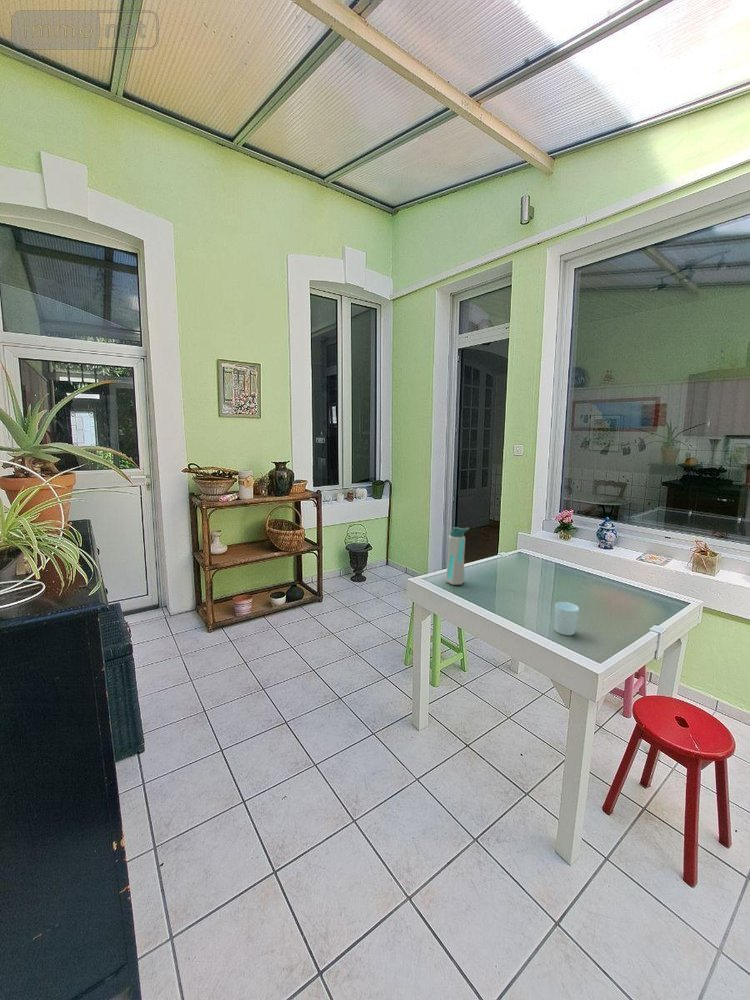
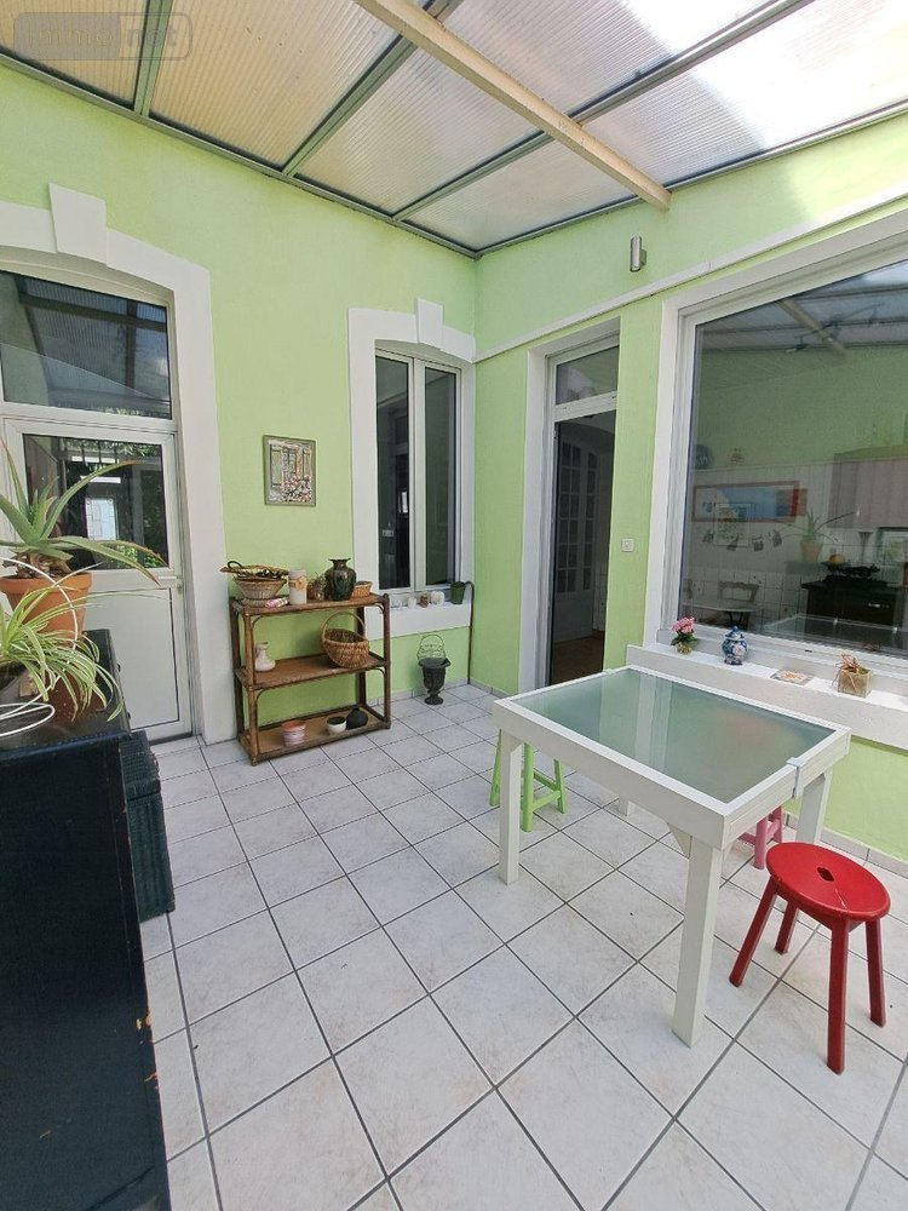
- cup [554,601,580,636]
- water bottle [445,526,470,586]
